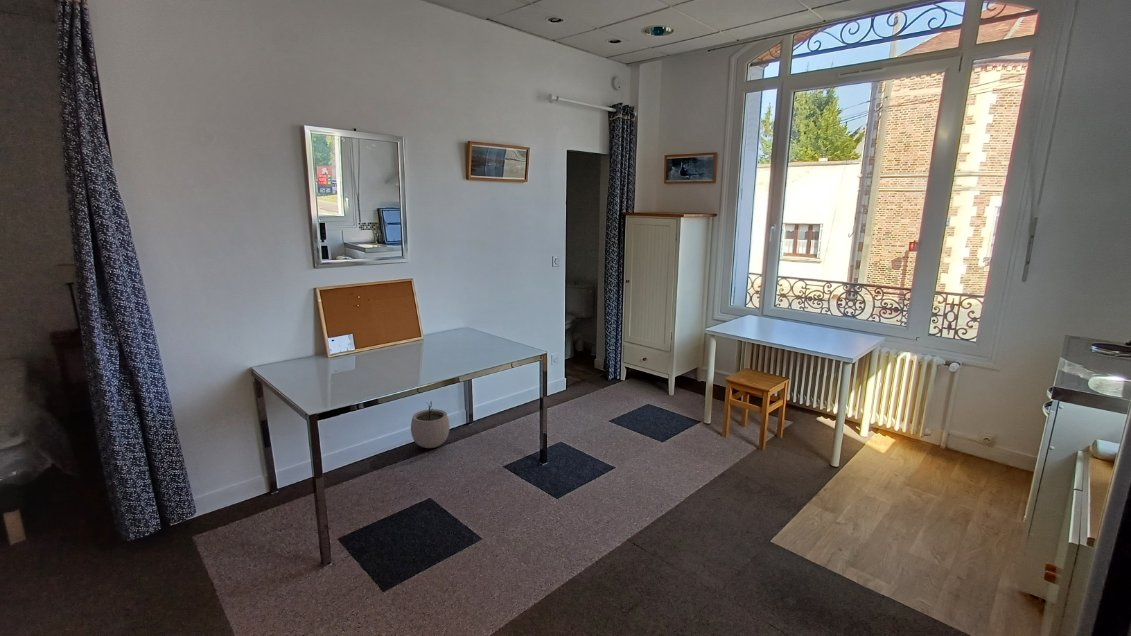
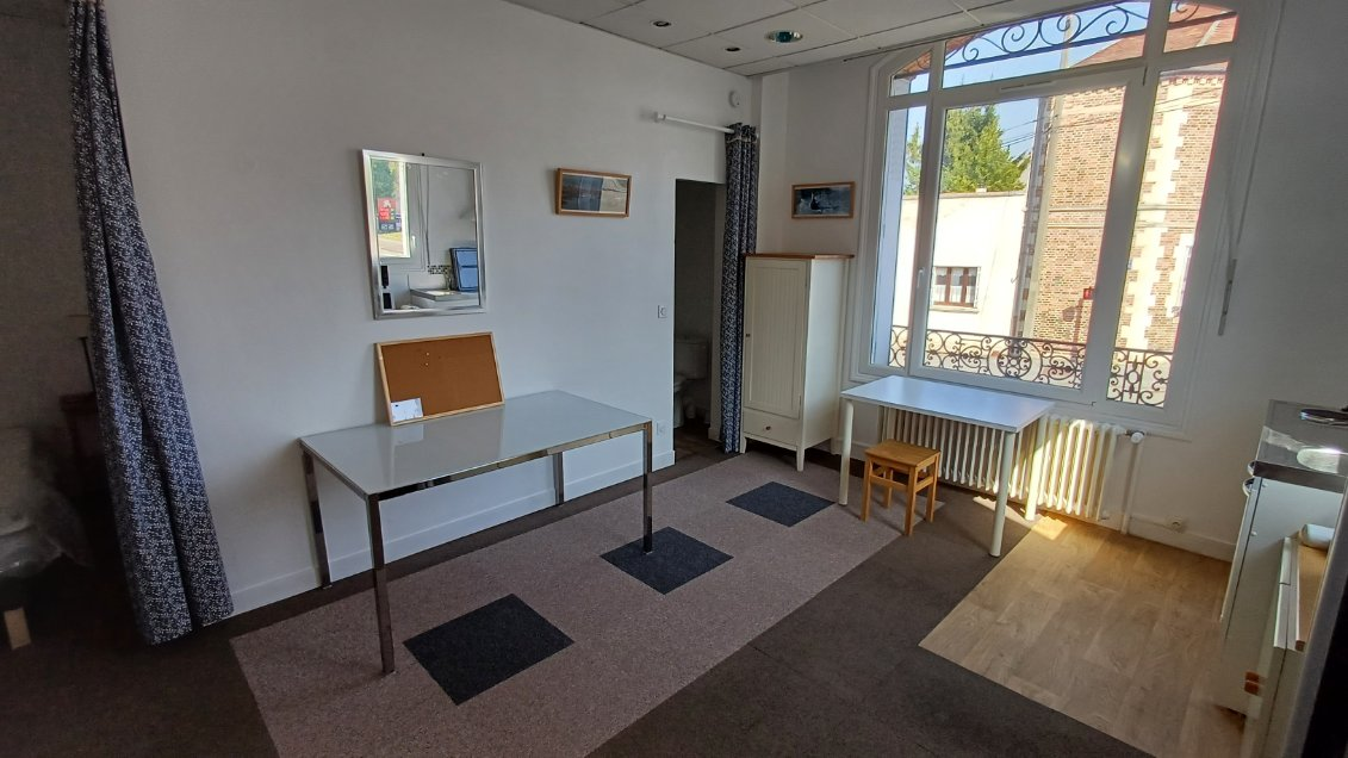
- plant pot [410,401,450,449]
